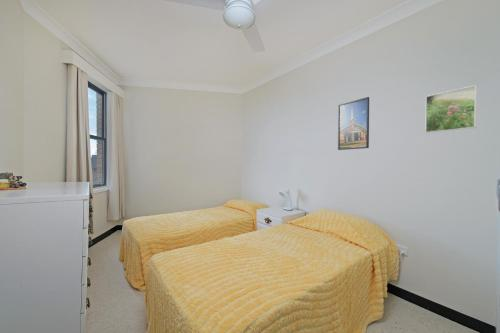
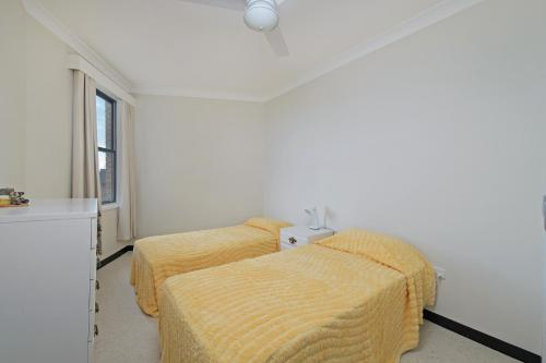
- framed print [424,84,478,134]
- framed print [337,96,370,151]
